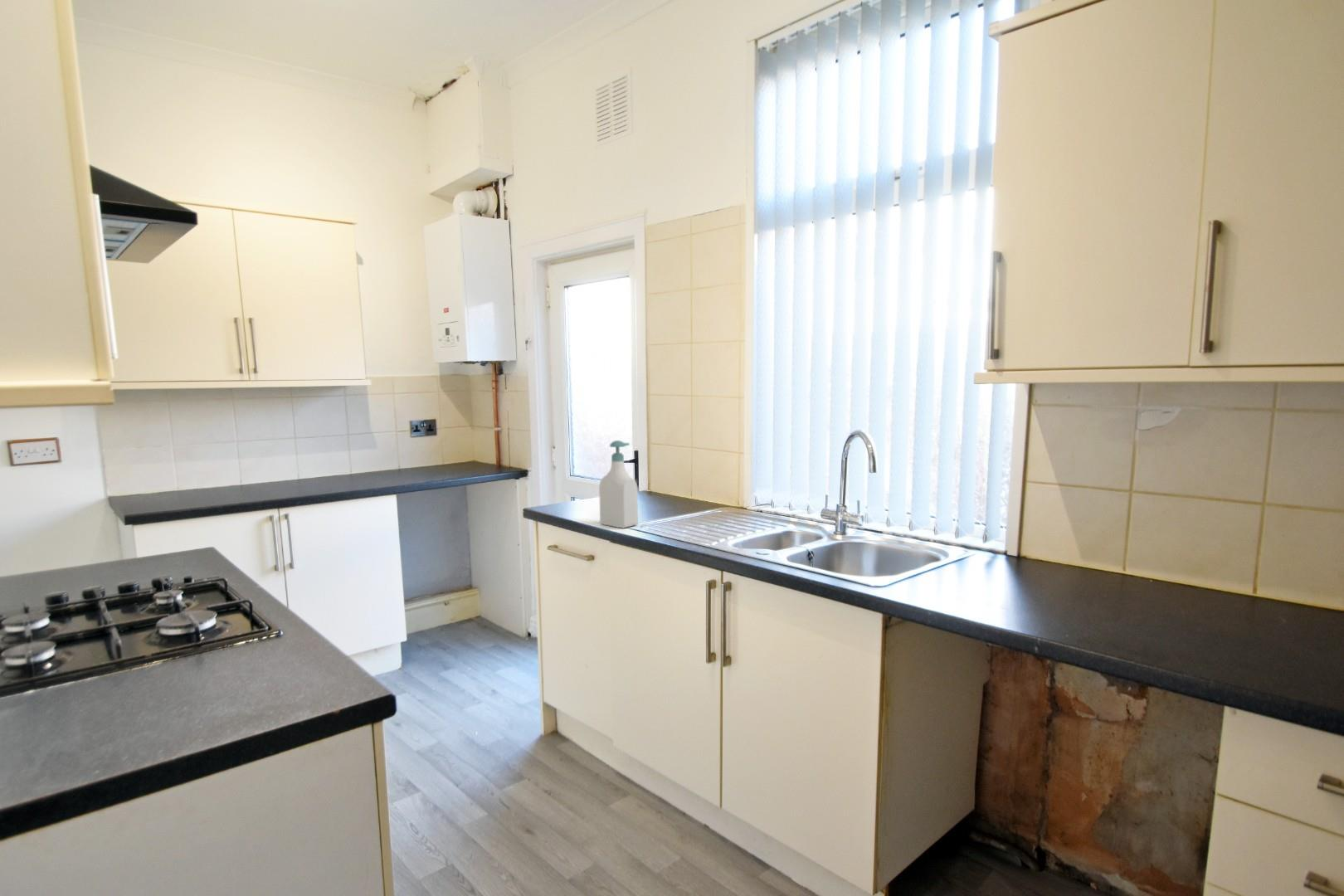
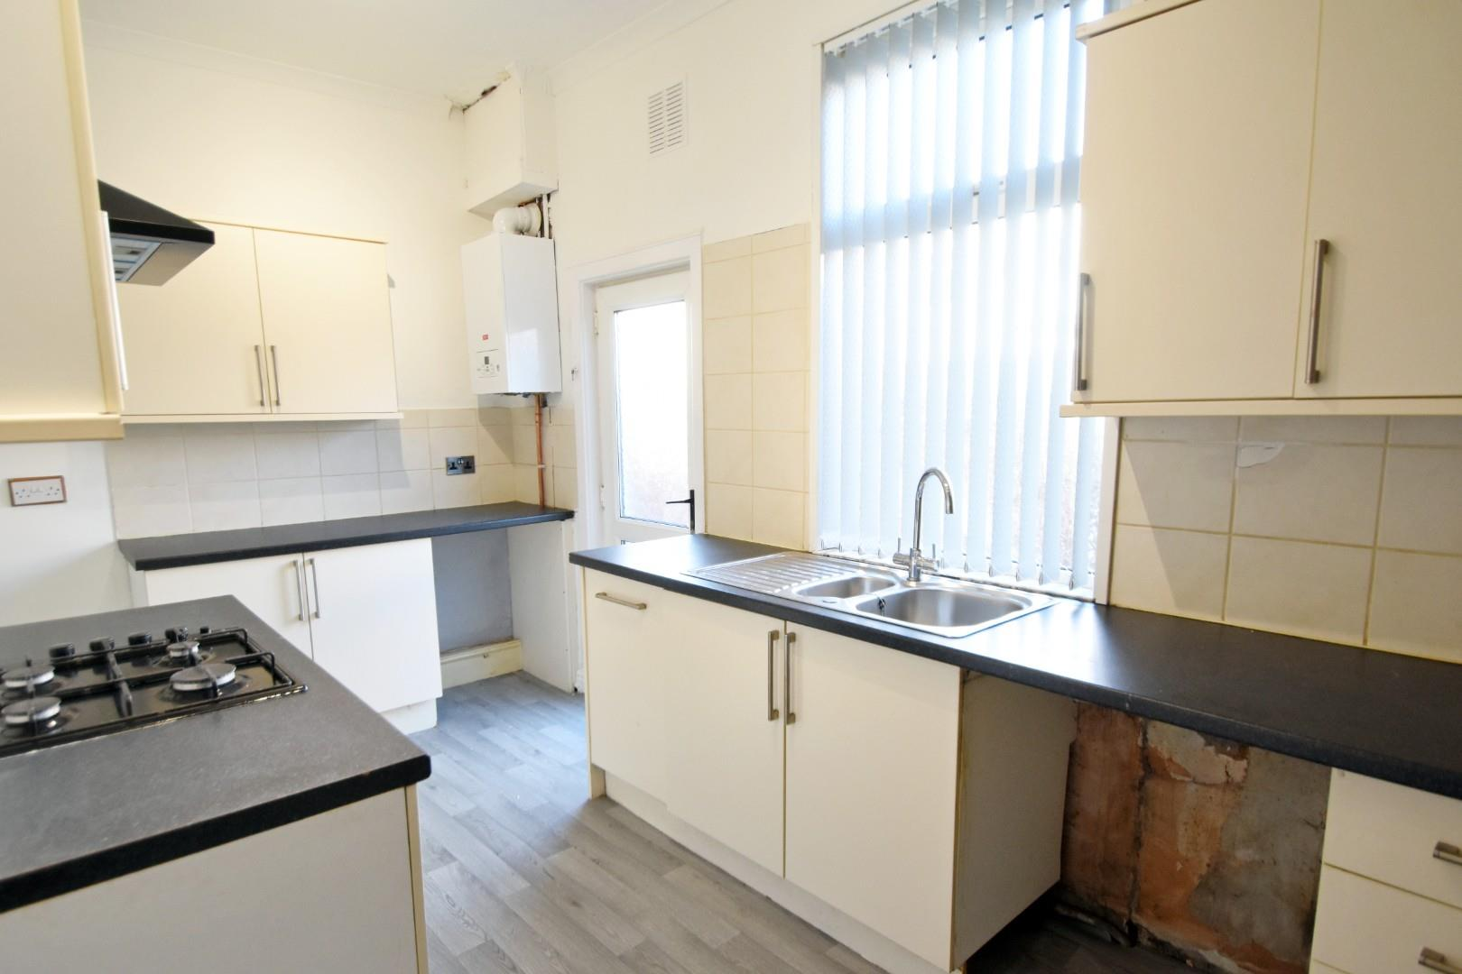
- soap bottle [598,440,639,529]
